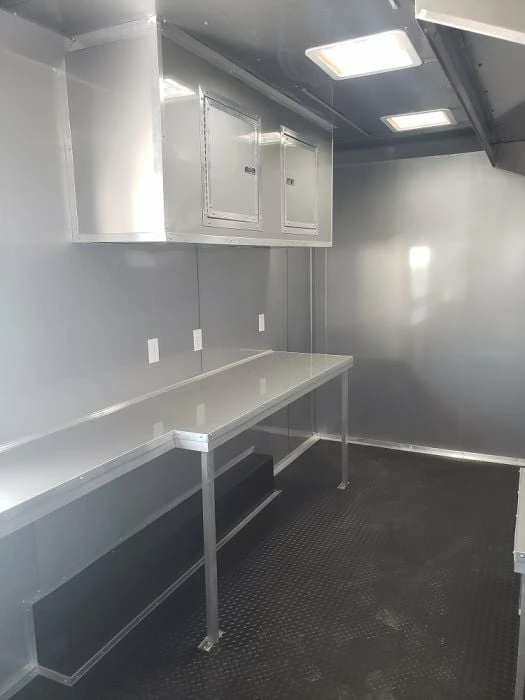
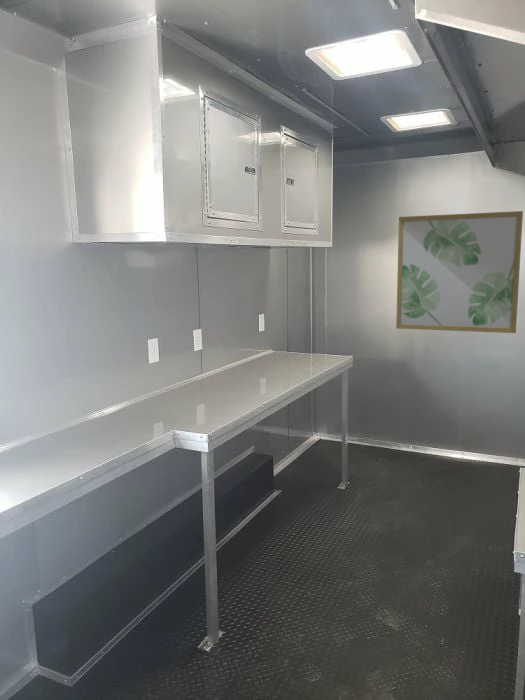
+ wall art [395,210,524,334]
